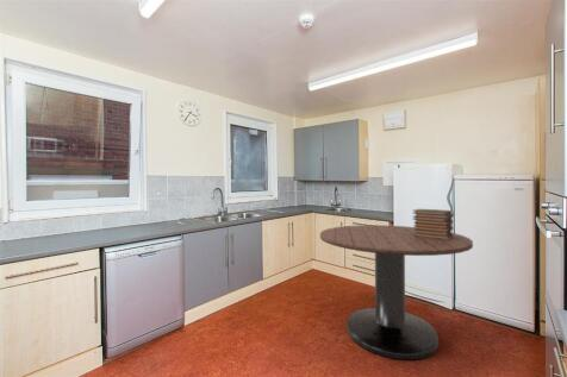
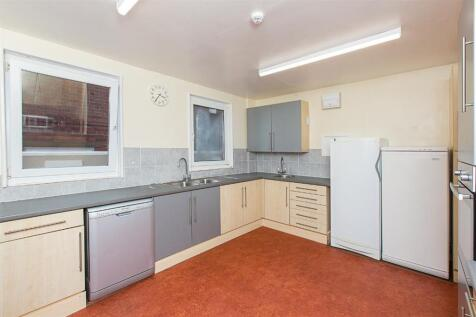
- dining table [319,224,474,360]
- book stack [412,208,454,239]
